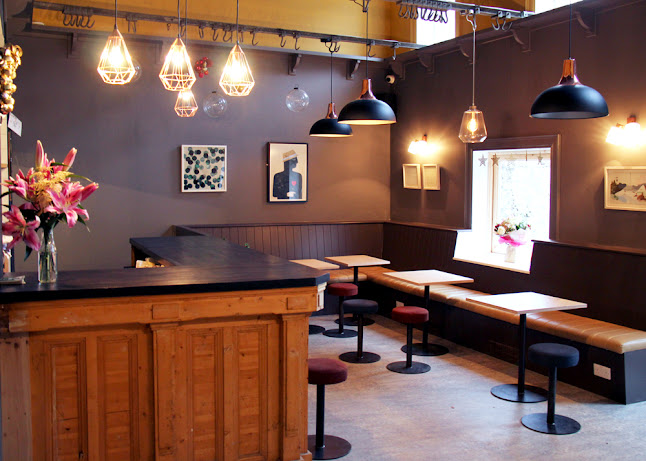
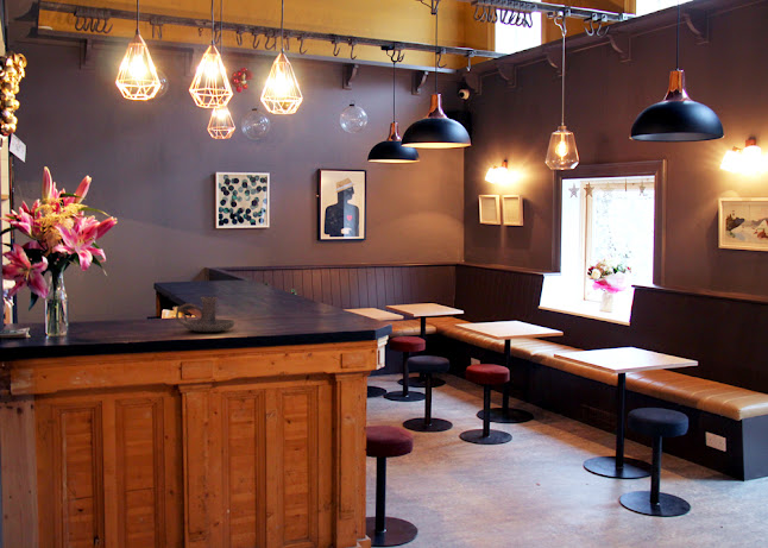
+ candle holder [175,296,237,333]
